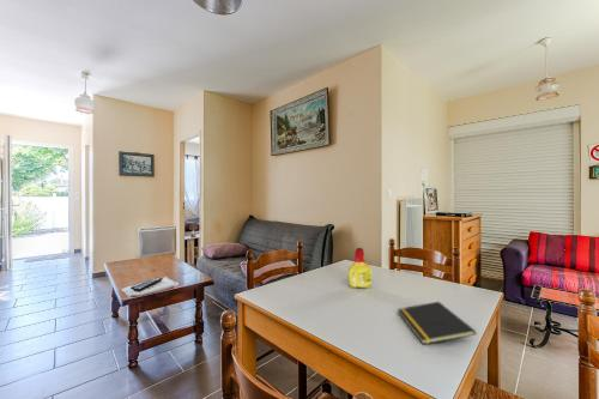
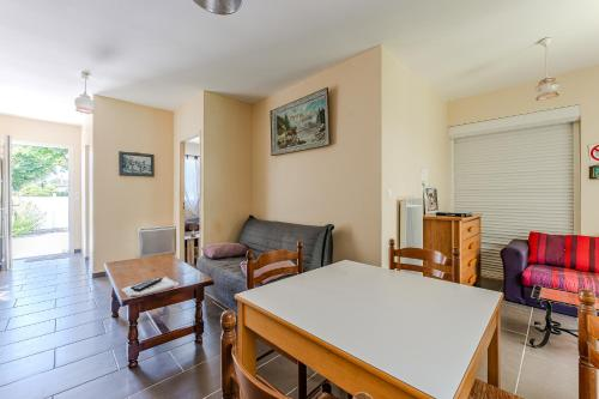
- bottle [347,247,373,289]
- notepad [397,301,477,345]
